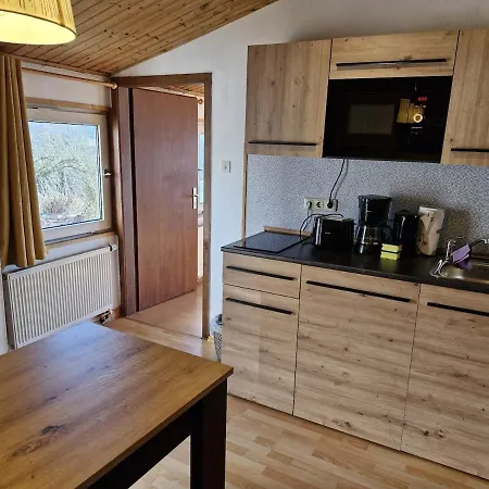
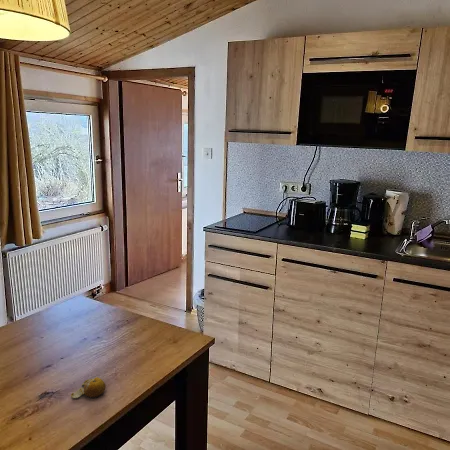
+ fruit [70,376,107,399]
